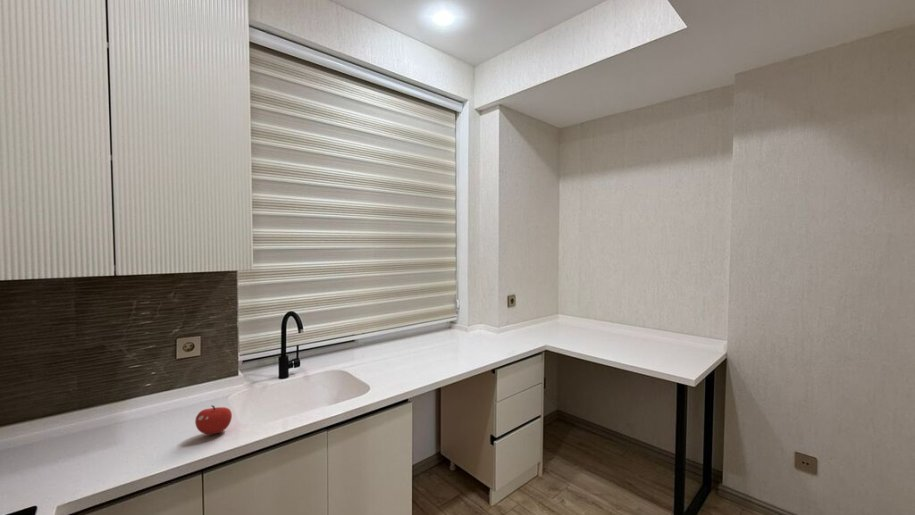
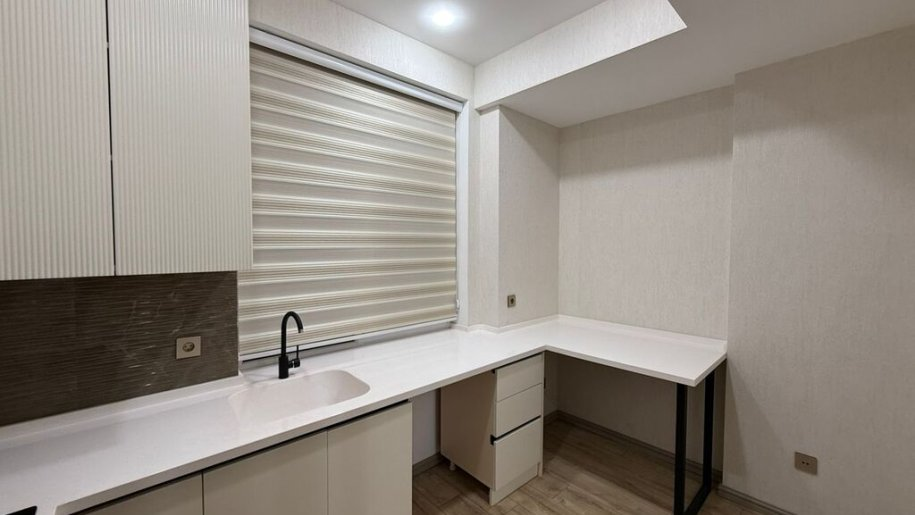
- fruit [194,404,233,435]
